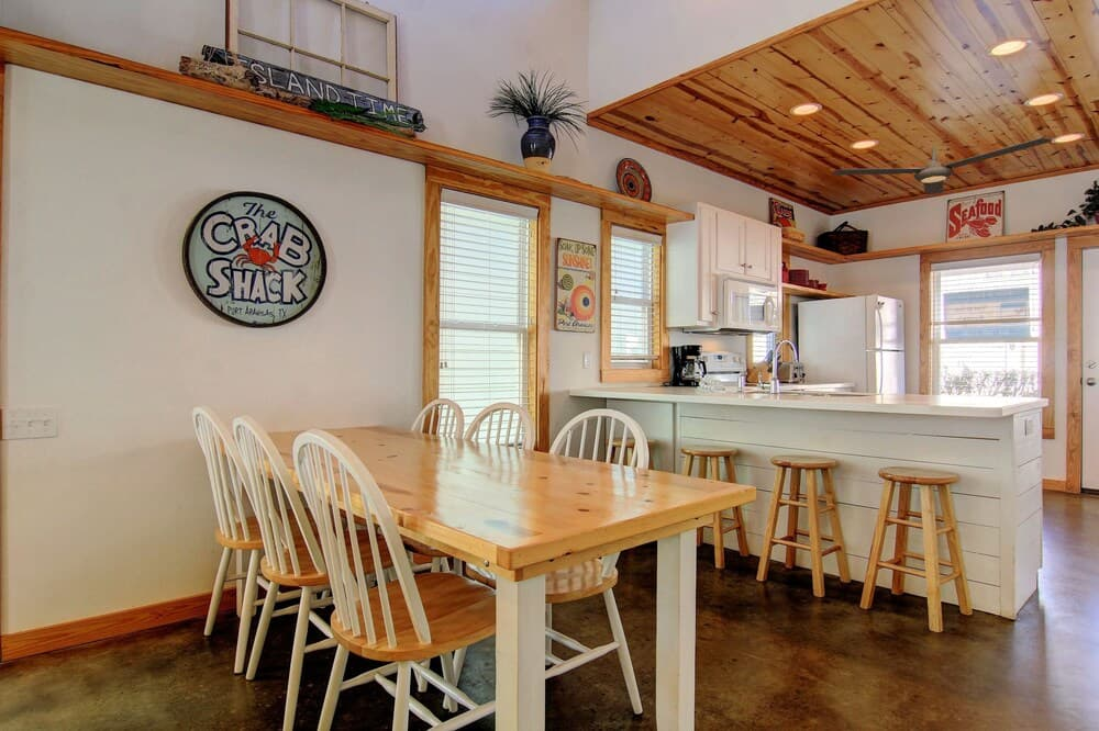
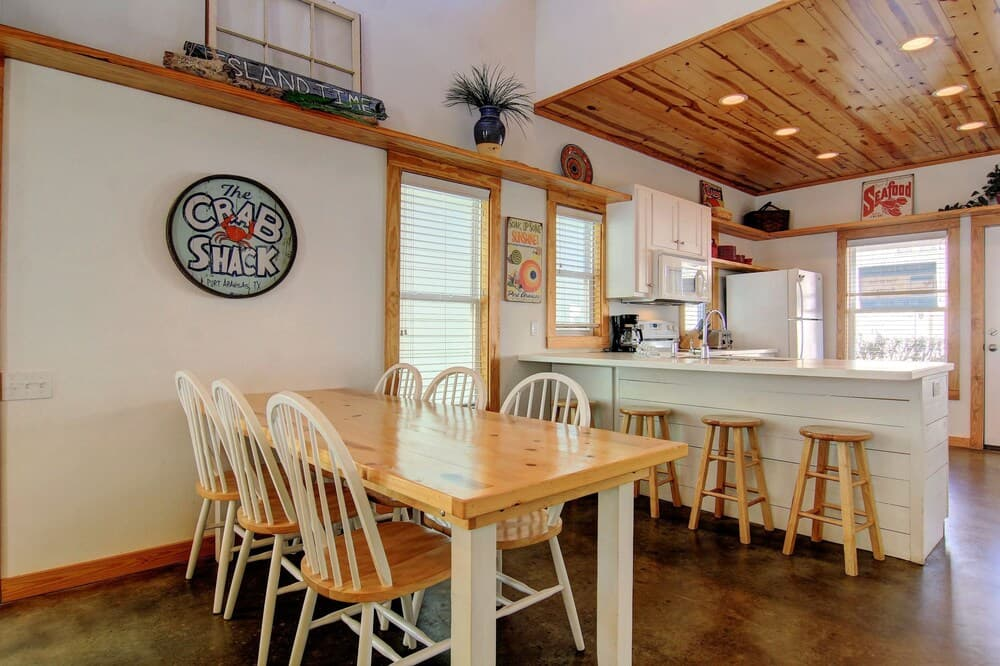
- ceiling fan [832,137,1053,195]
